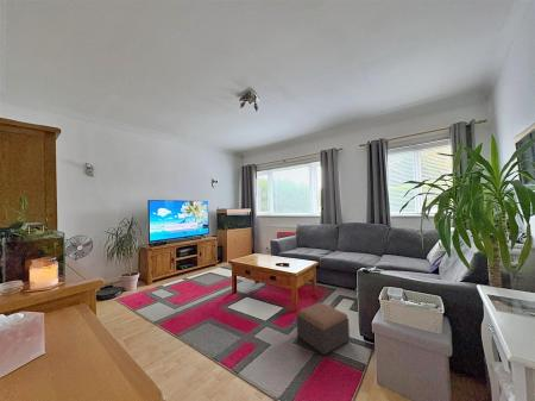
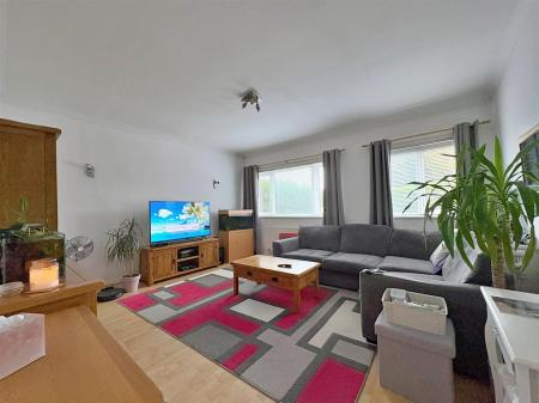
- footstool [296,301,351,356]
